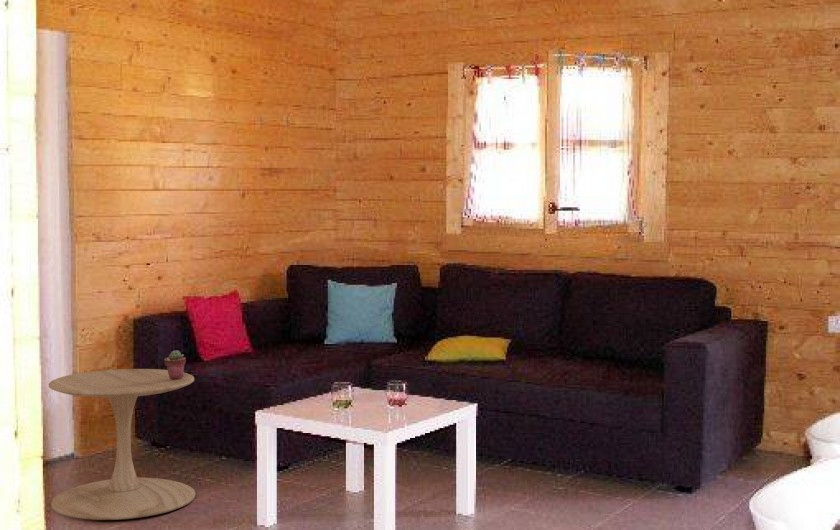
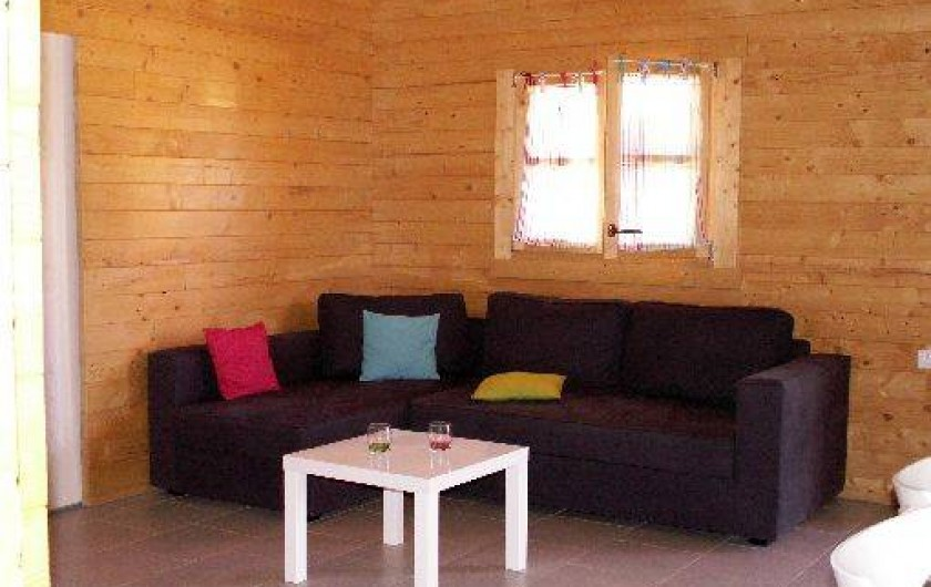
- side table [48,368,196,521]
- potted succulent [163,349,187,379]
